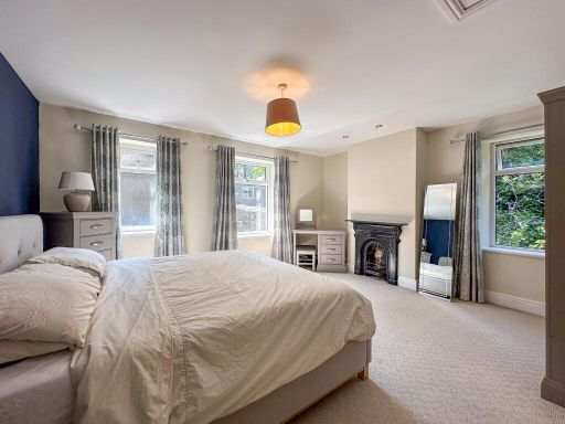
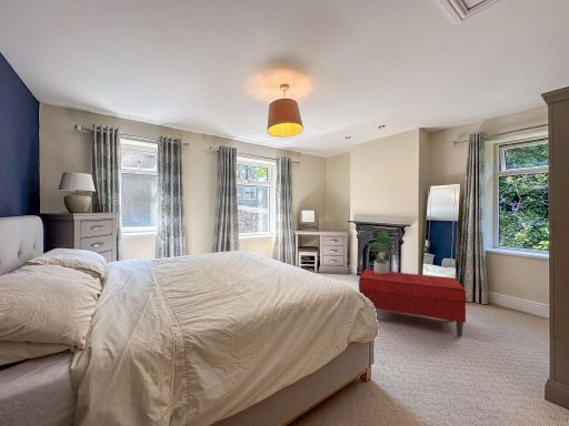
+ potted plant [362,230,398,274]
+ bench [358,268,467,337]
